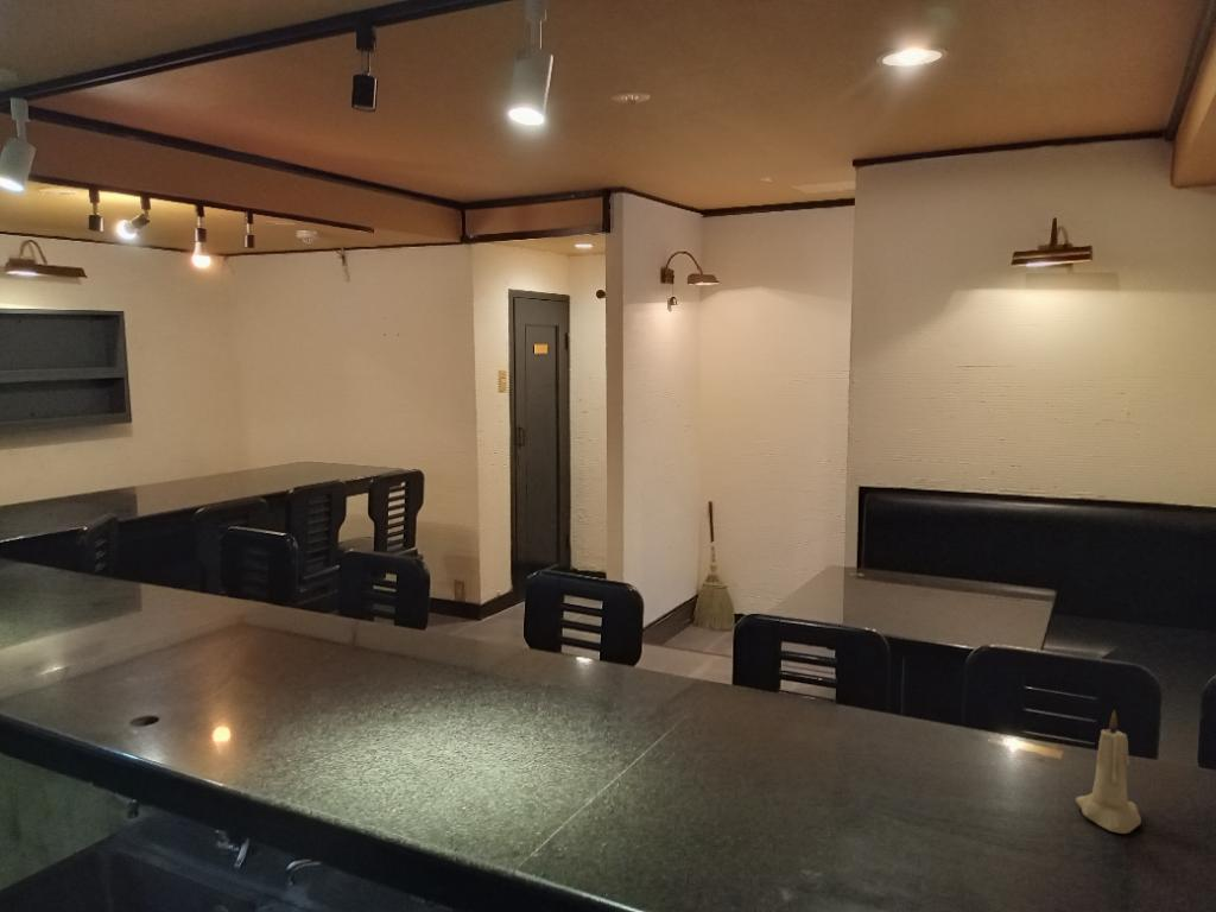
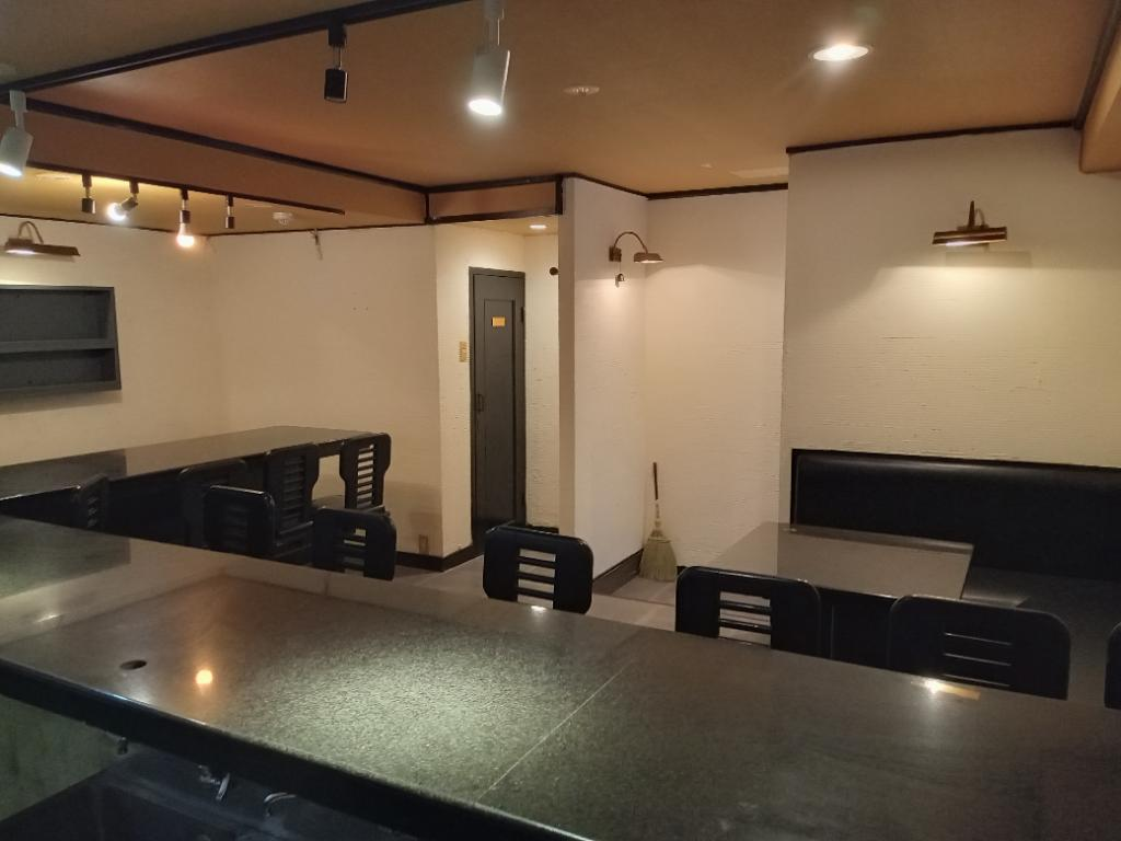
- candle [1075,709,1142,835]
